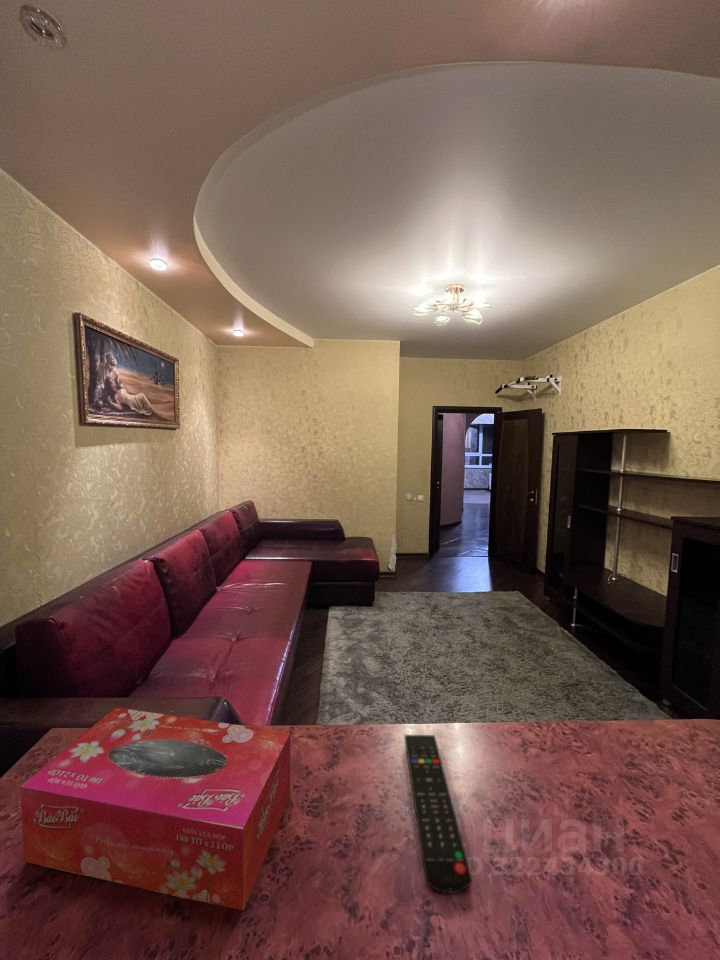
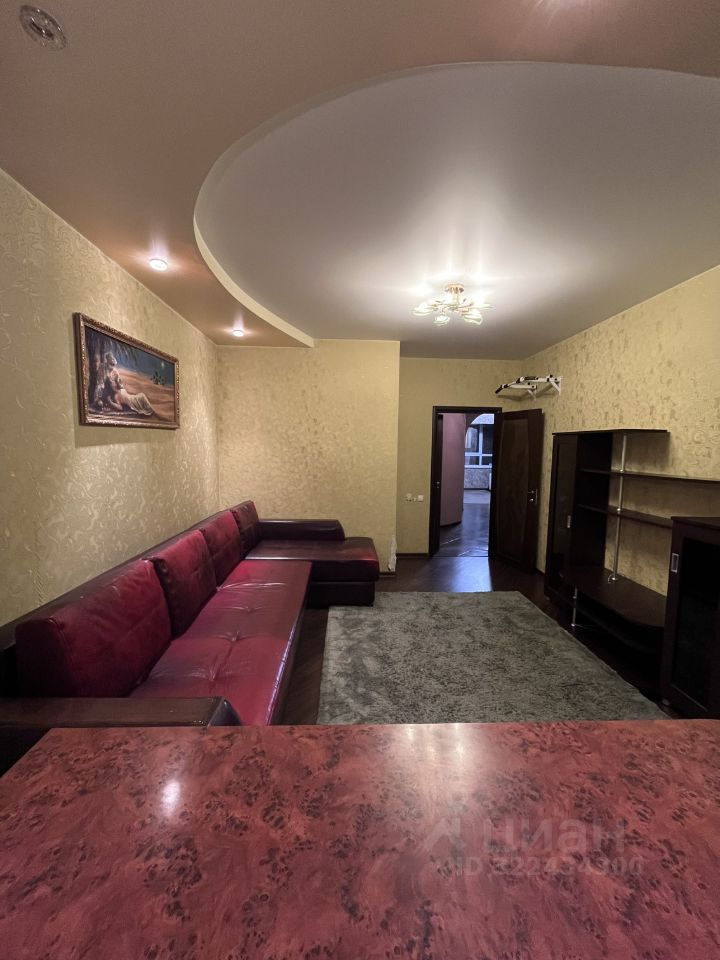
- tissue box [19,707,291,911]
- remote control [403,734,473,895]
